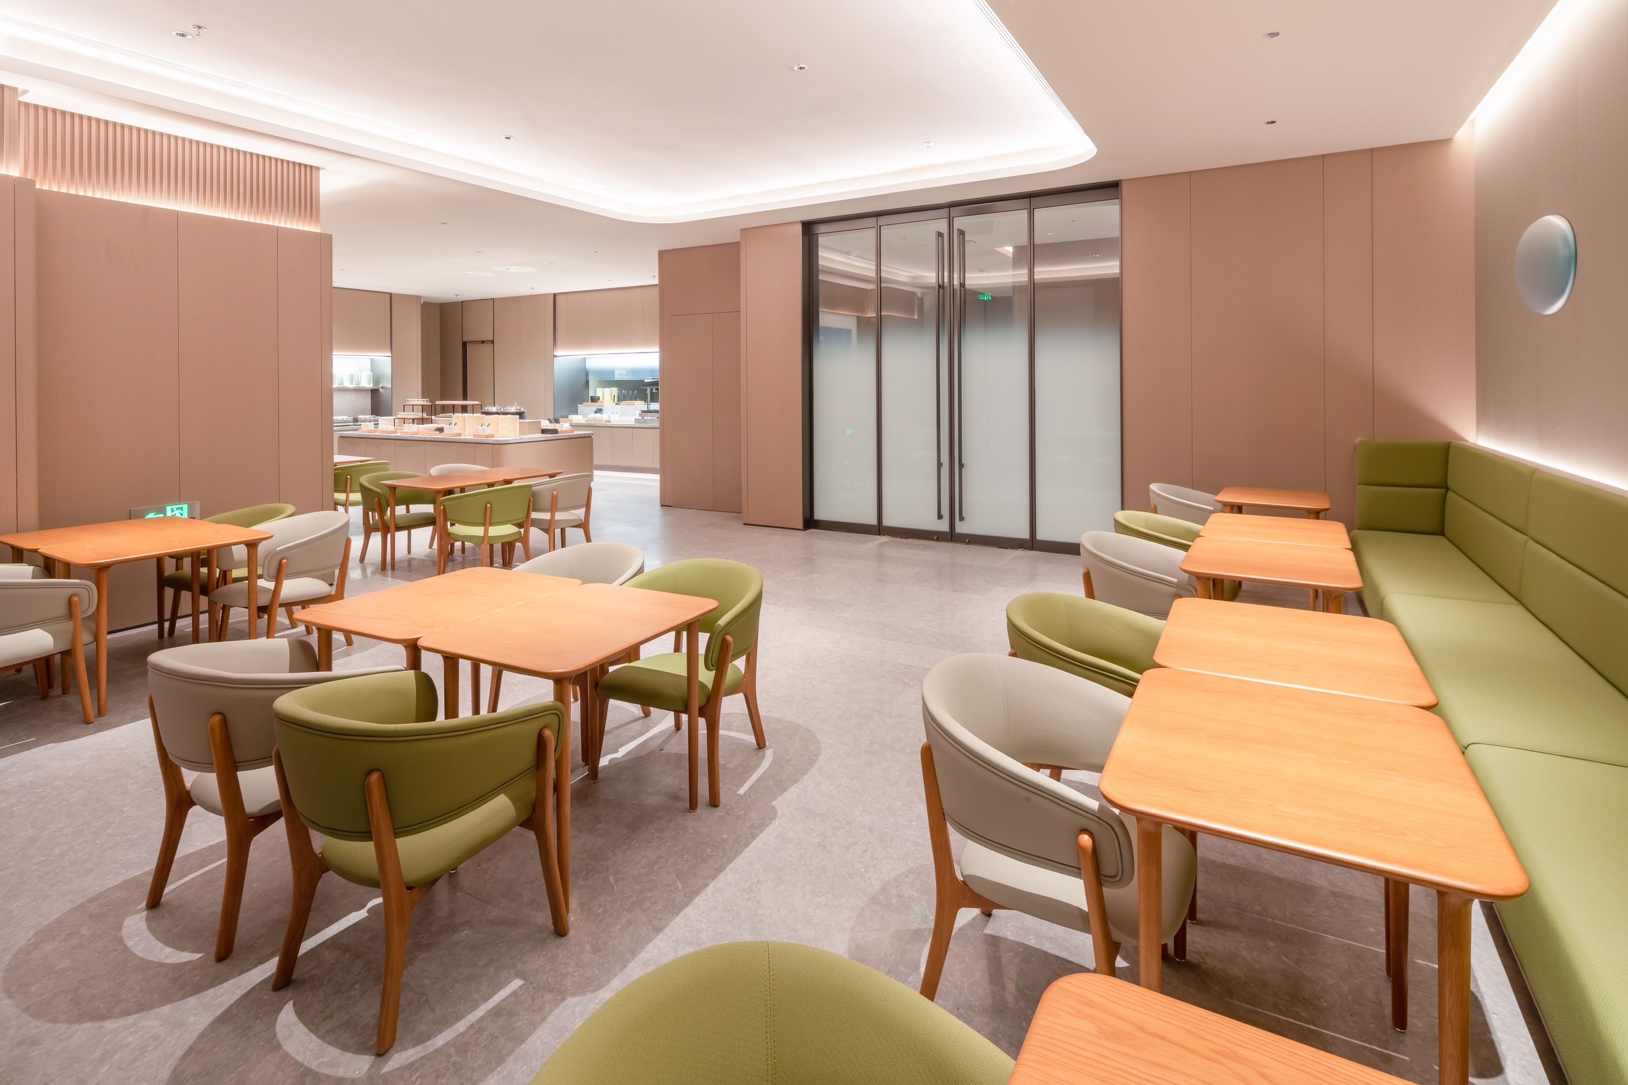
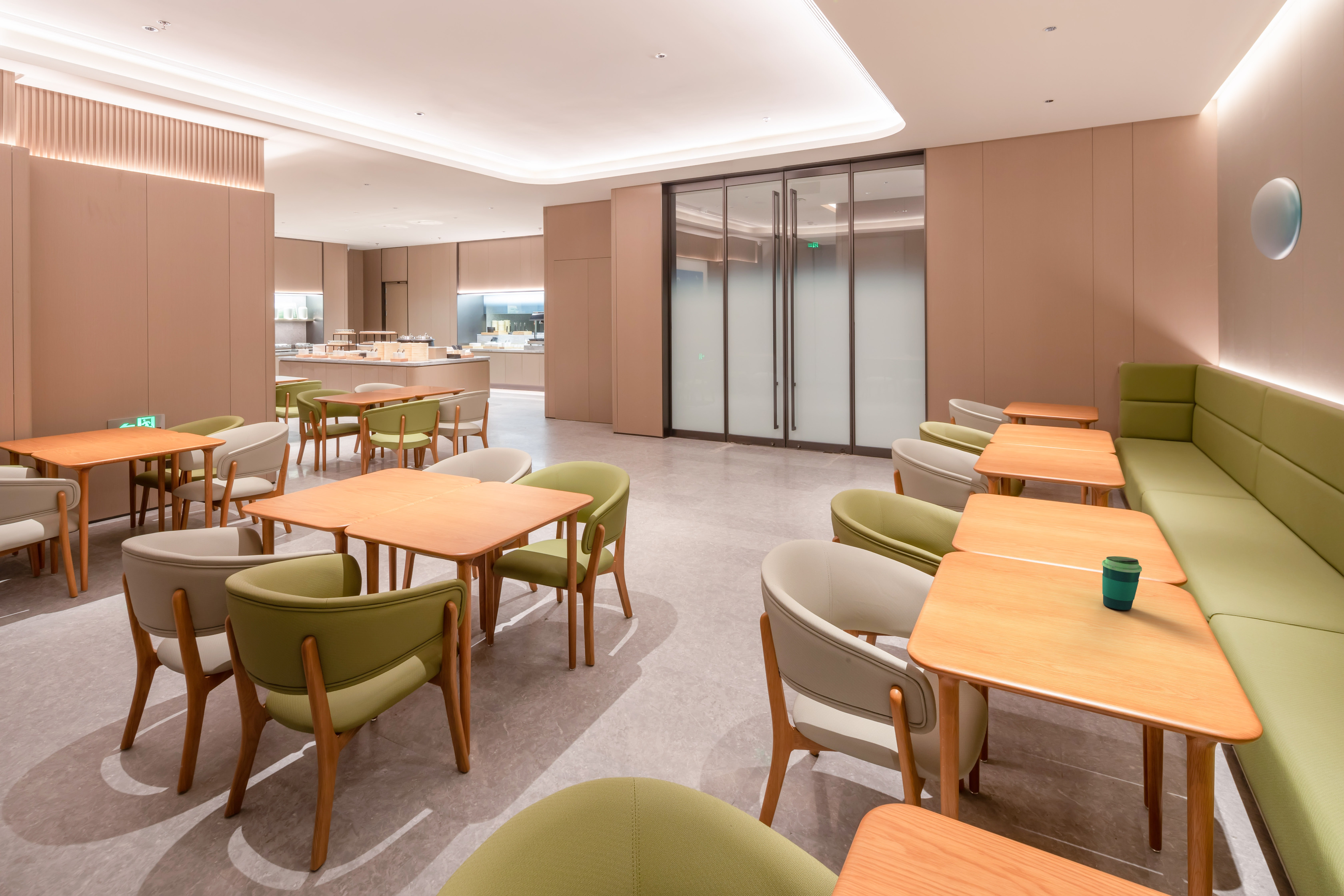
+ cup [1102,556,1142,610]
